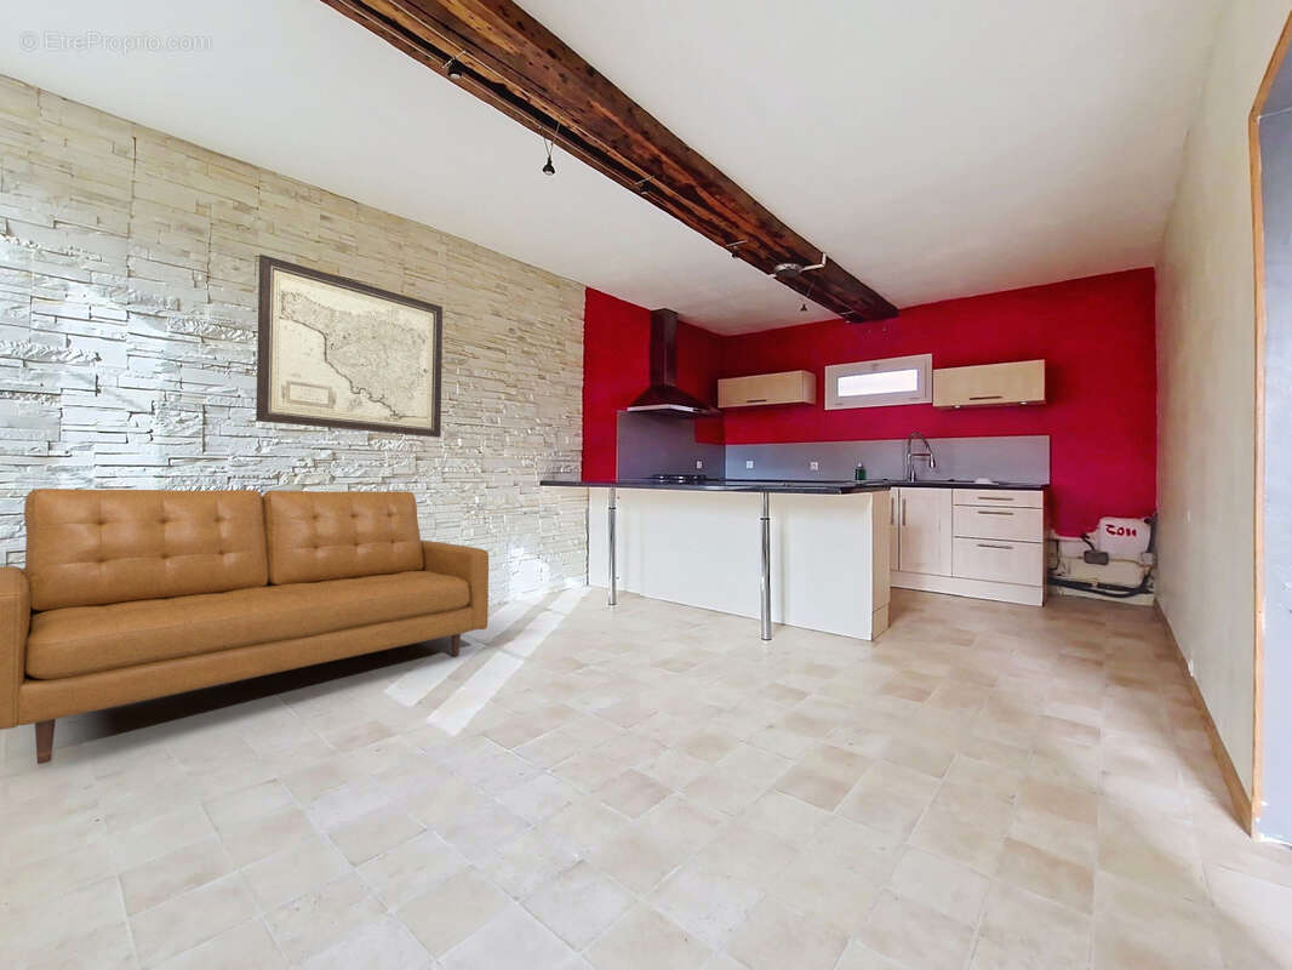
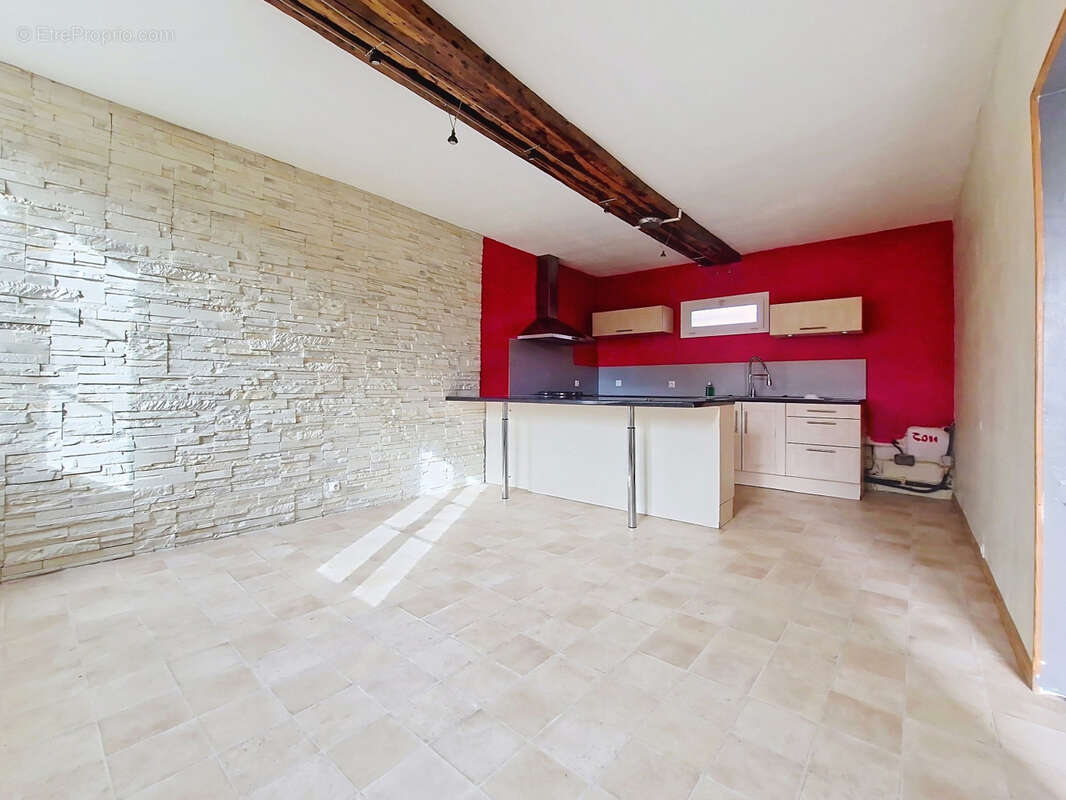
- sofa [0,487,490,765]
- wall art [255,253,444,439]
